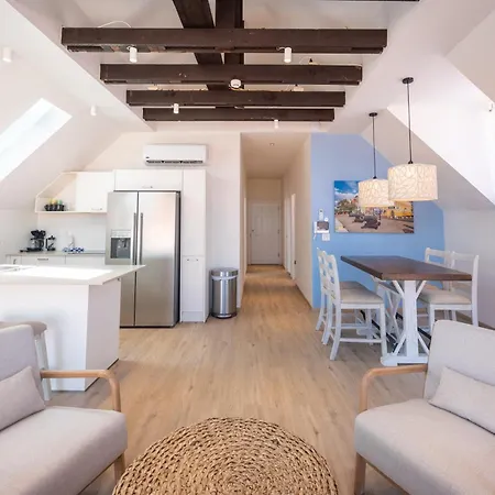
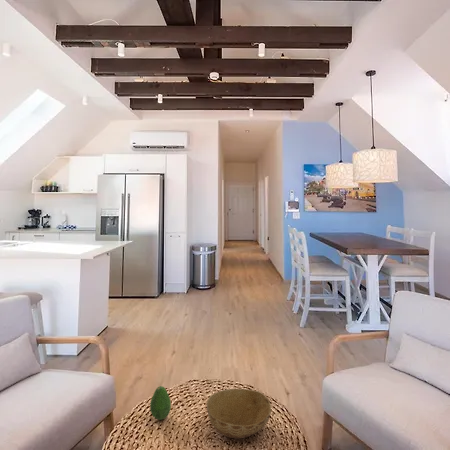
+ fruit [149,385,172,421]
+ bowl [205,388,272,440]
